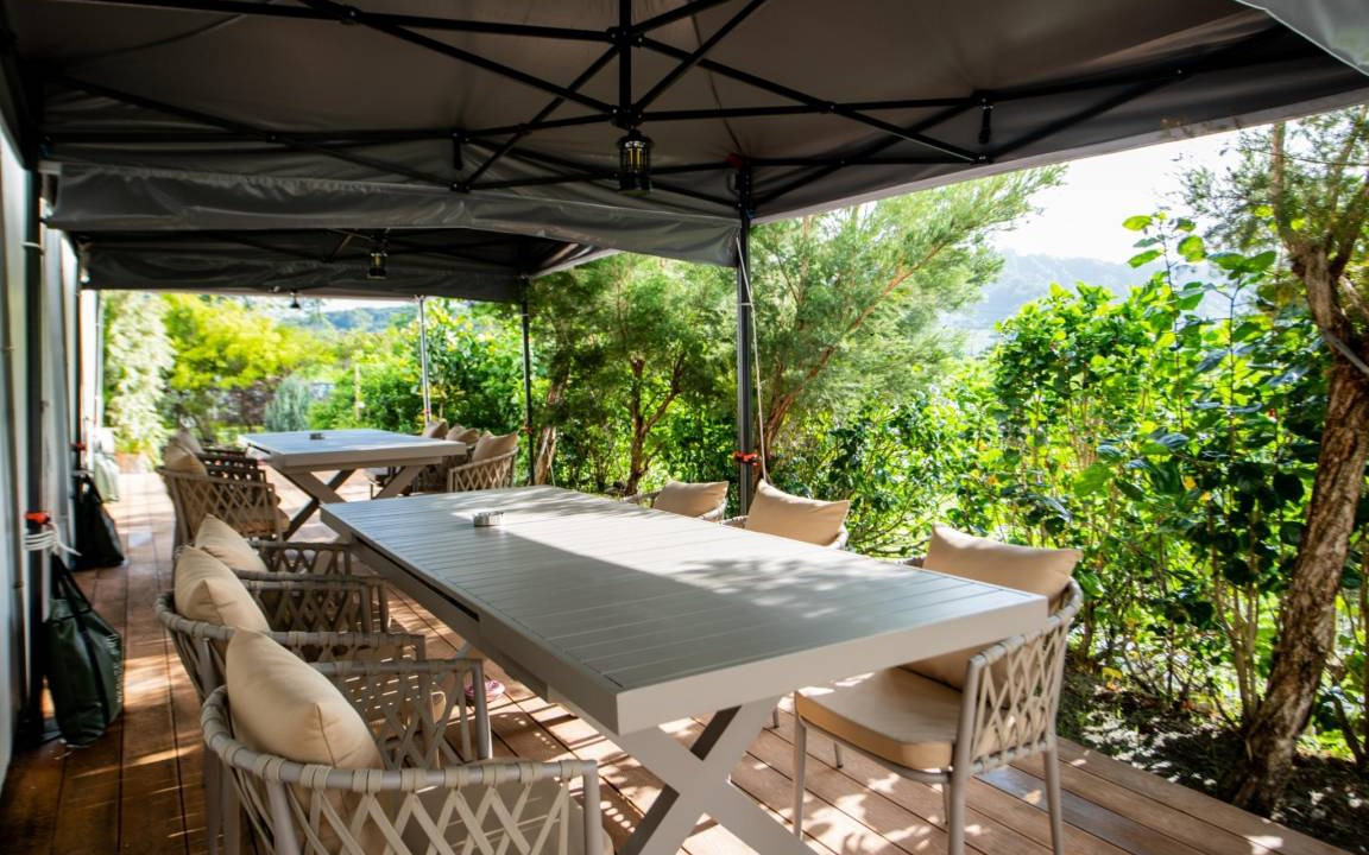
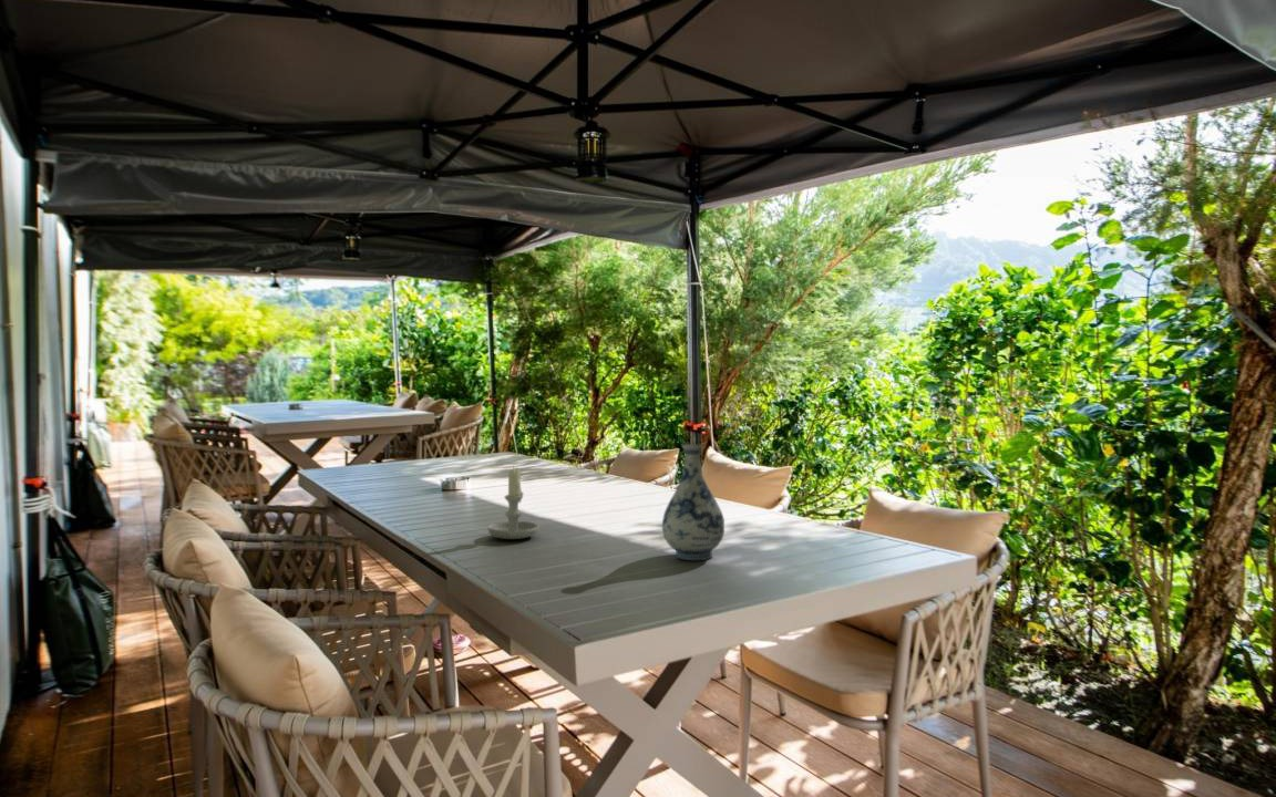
+ vase [661,443,726,561]
+ candle [486,465,539,540]
